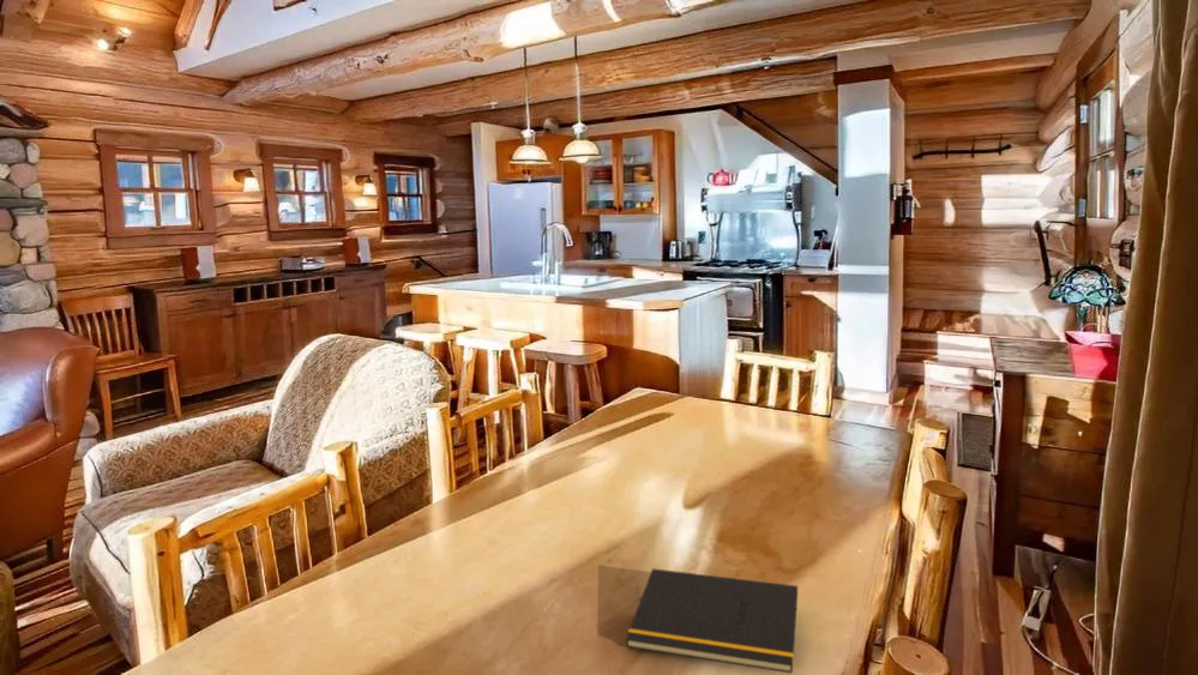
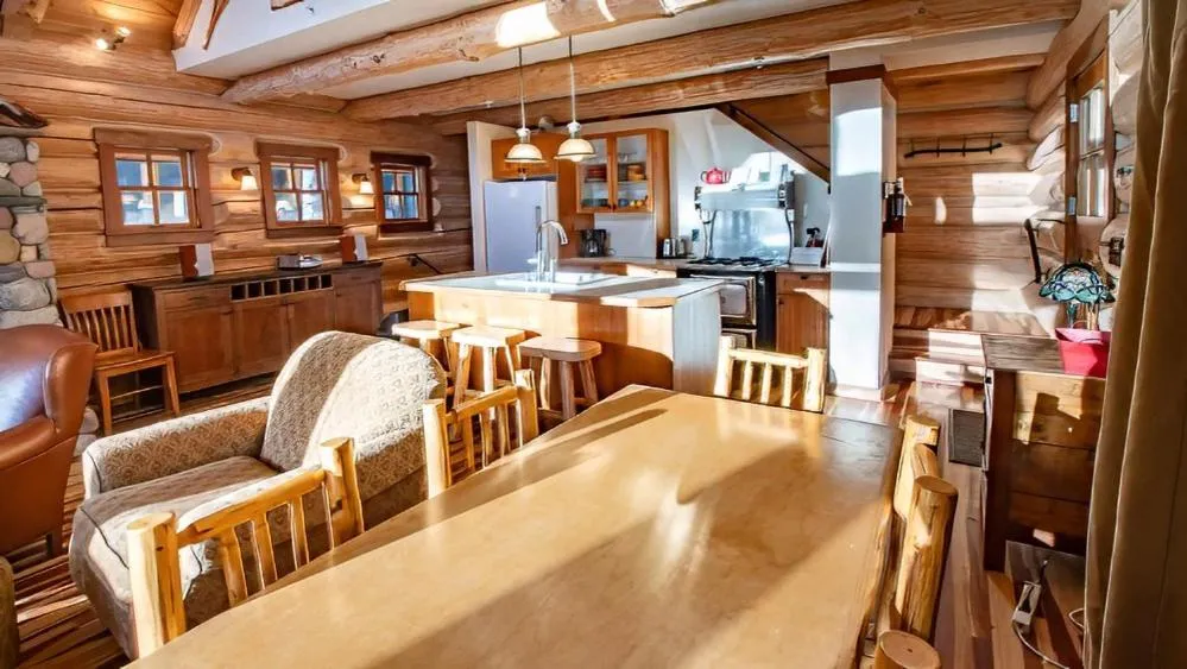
- notepad [625,567,799,675]
